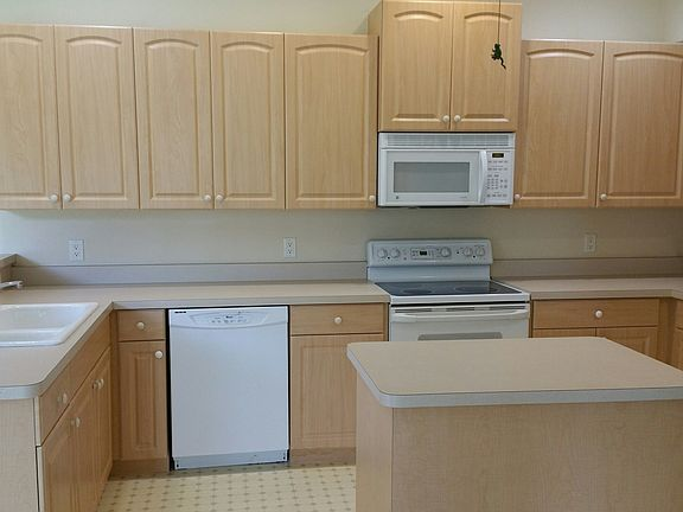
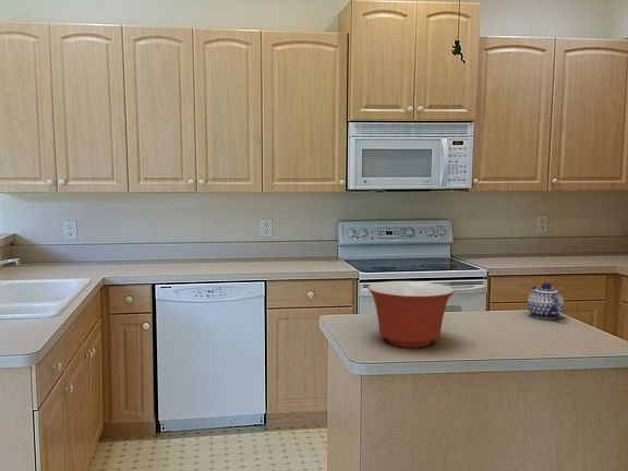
+ mixing bowl [366,280,456,349]
+ teapot [527,281,565,321]
